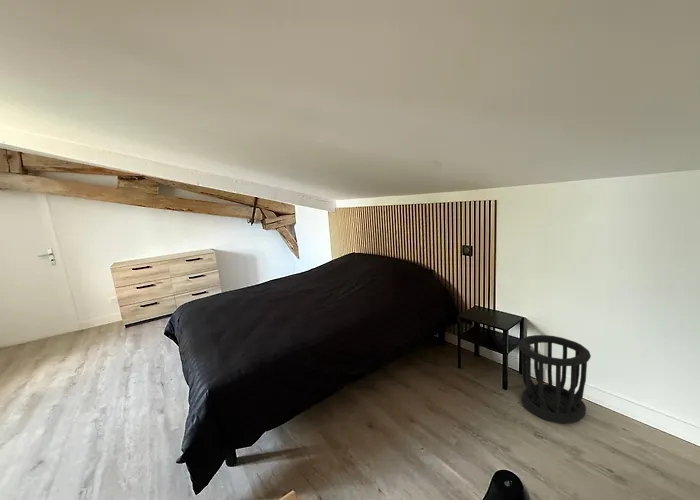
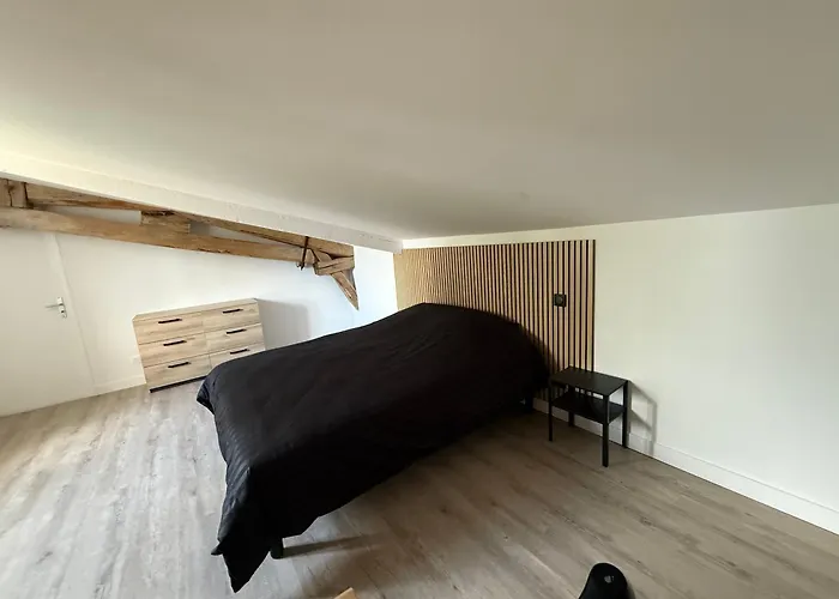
- wastebasket [518,334,592,424]
